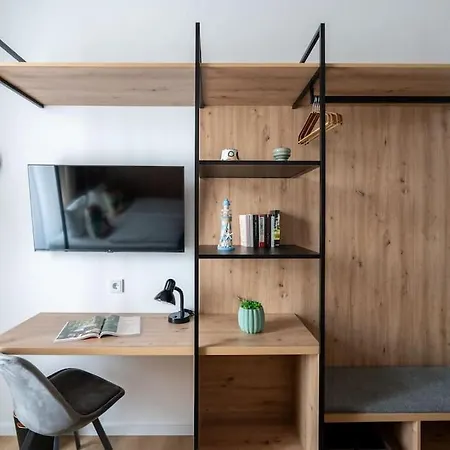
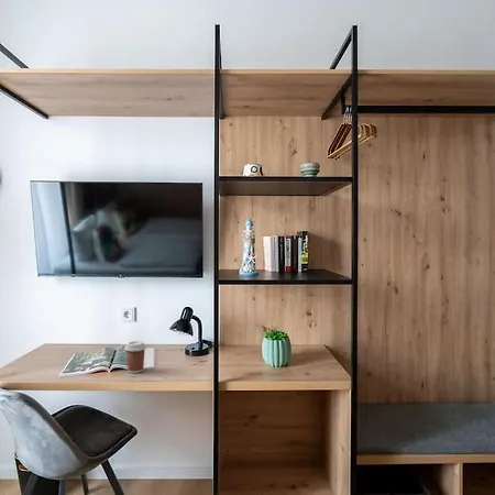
+ coffee cup [123,340,147,374]
